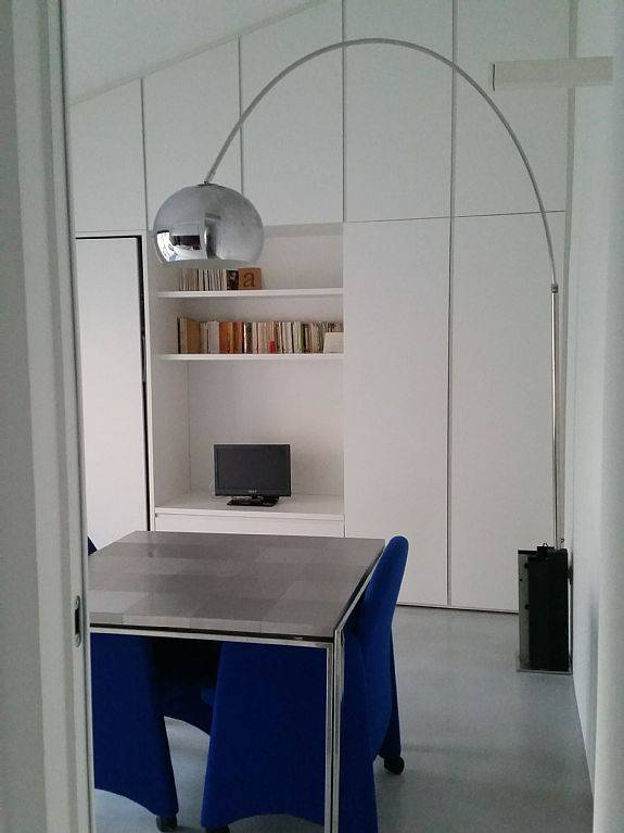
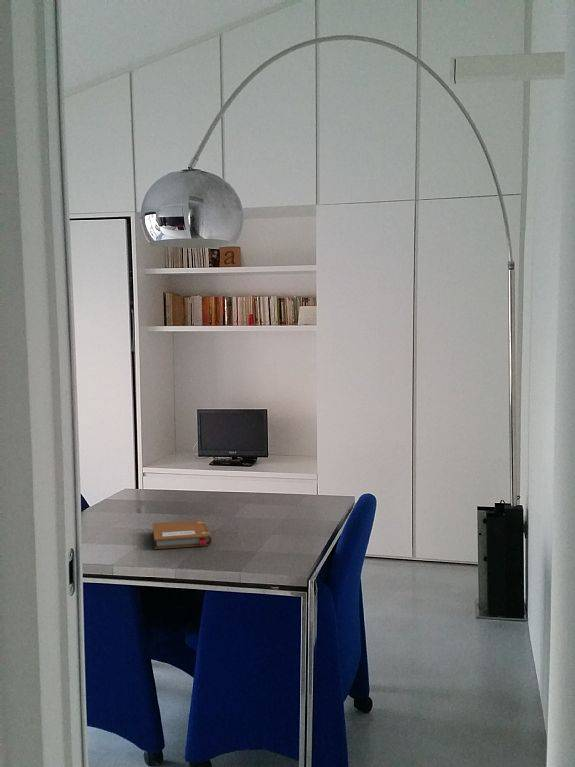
+ notebook [151,519,213,550]
